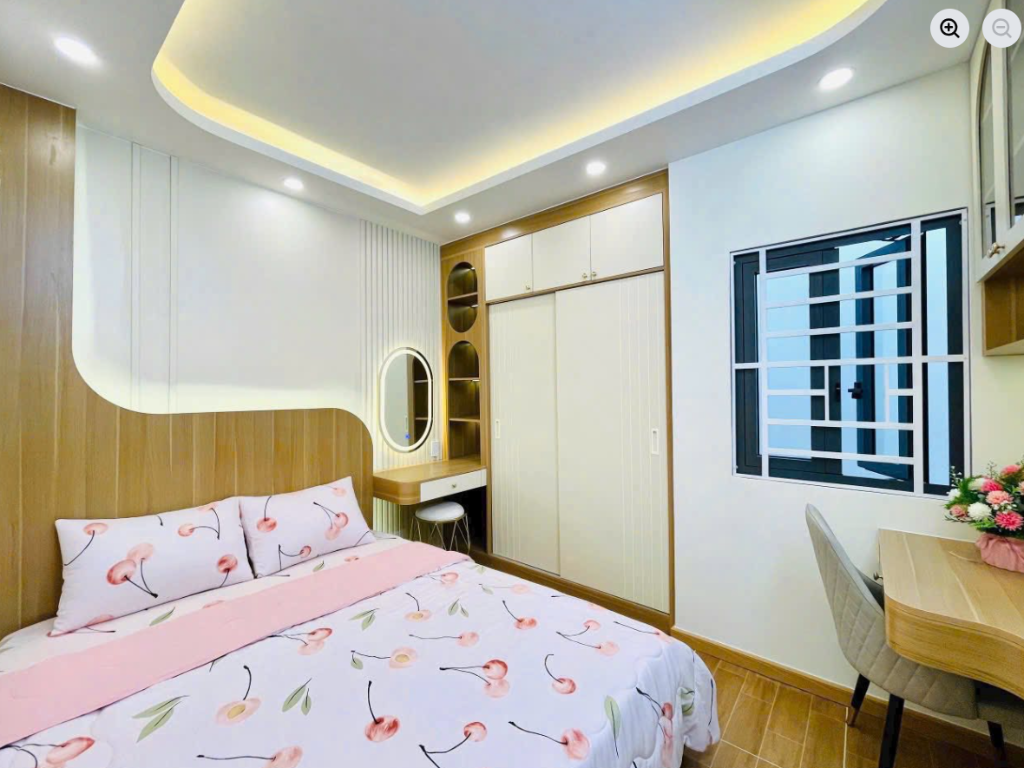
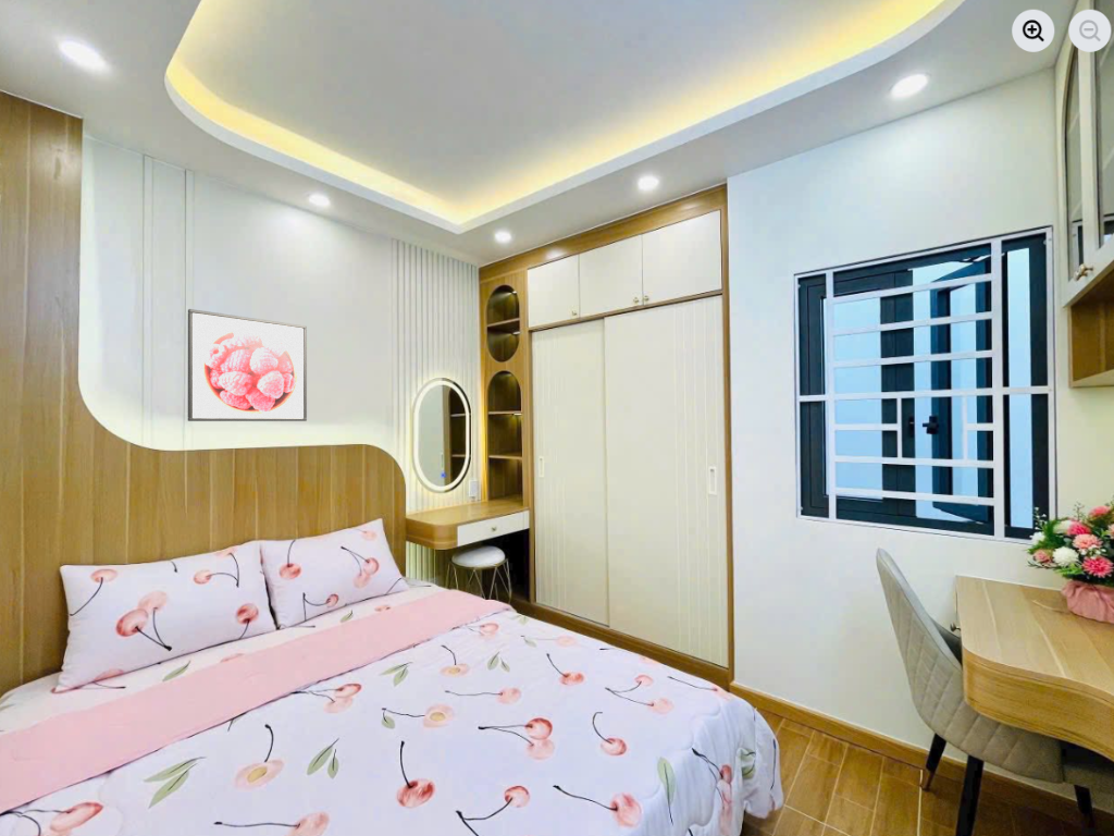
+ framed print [187,308,308,422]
